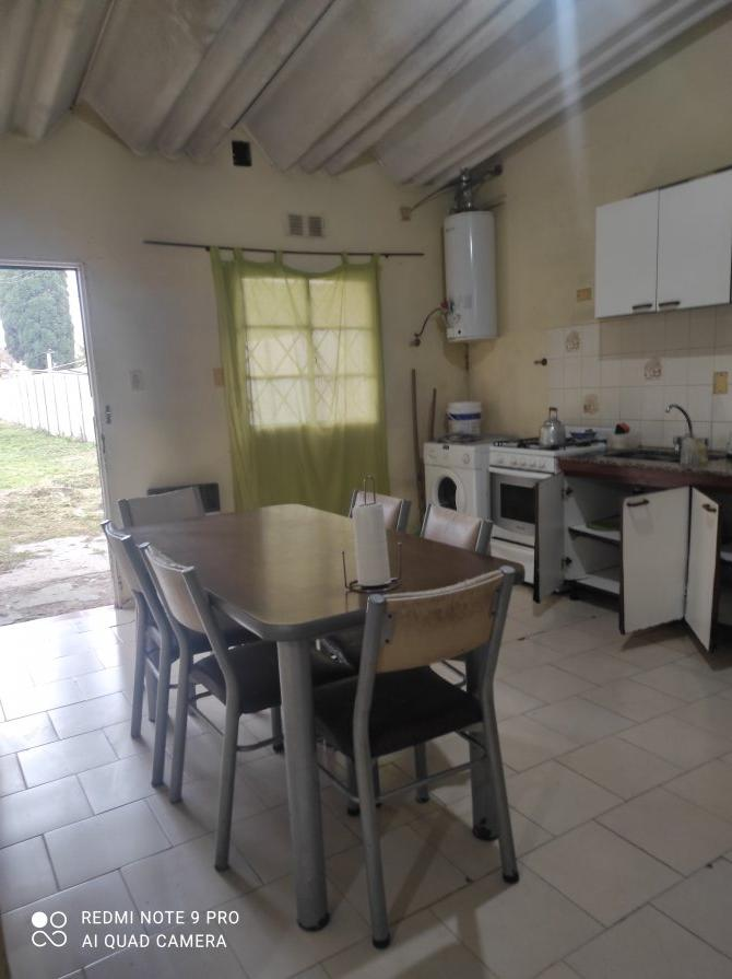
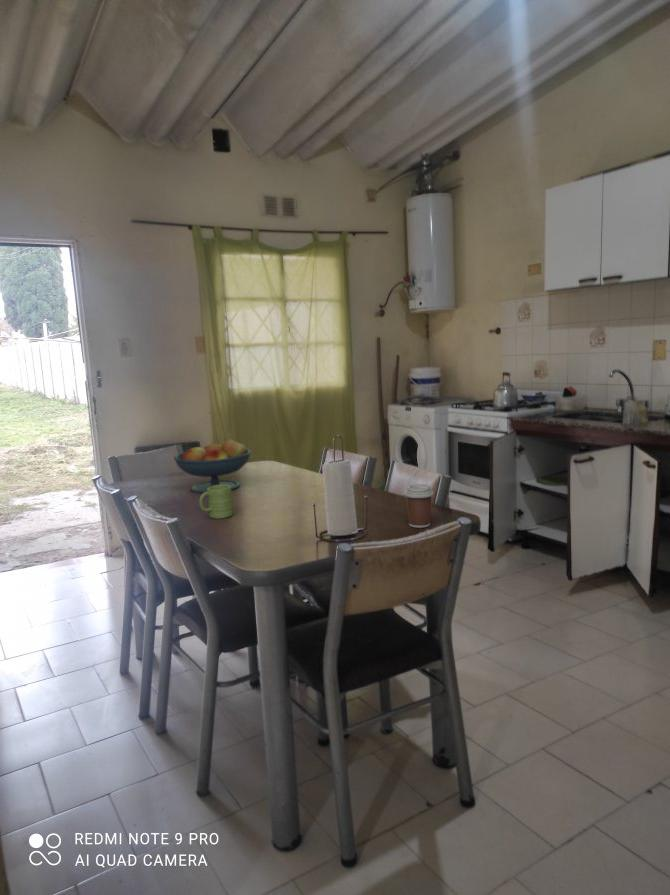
+ fruit bowl [173,438,252,494]
+ mug [198,485,234,520]
+ coffee cup [403,483,435,529]
